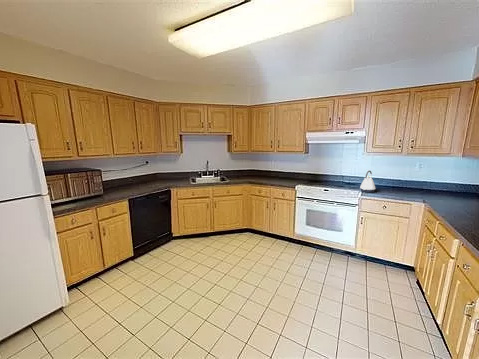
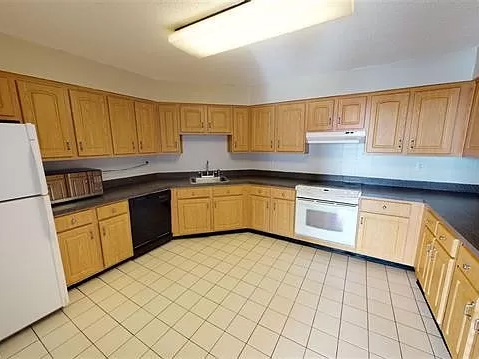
- kettle [359,170,377,193]
